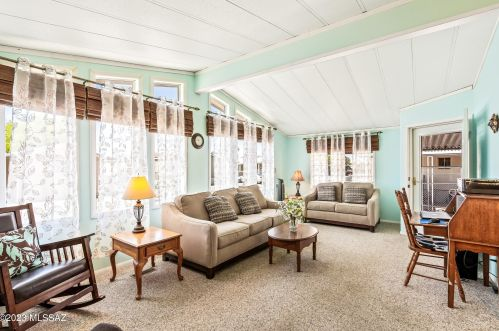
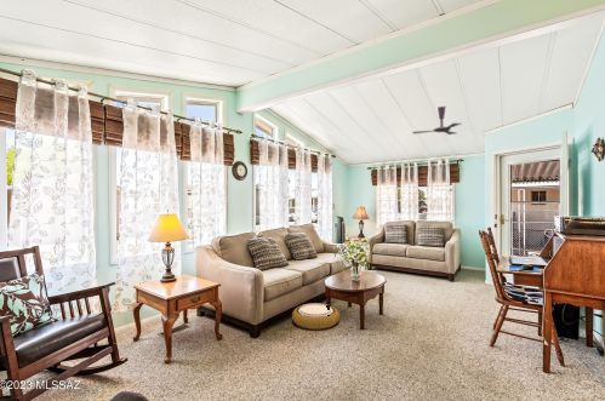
+ woven basket [291,302,341,331]
+ ceiling fan [412,105,462,136]
